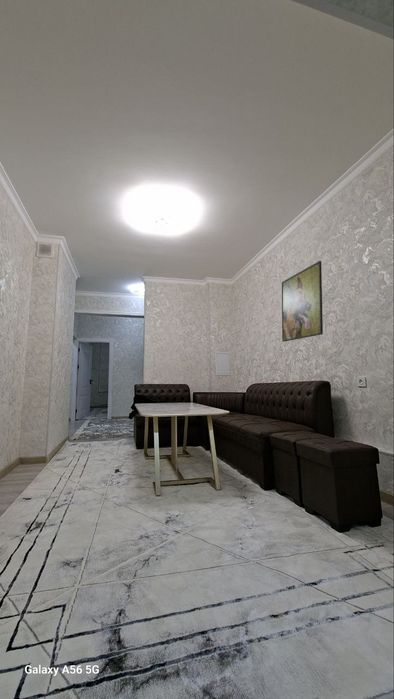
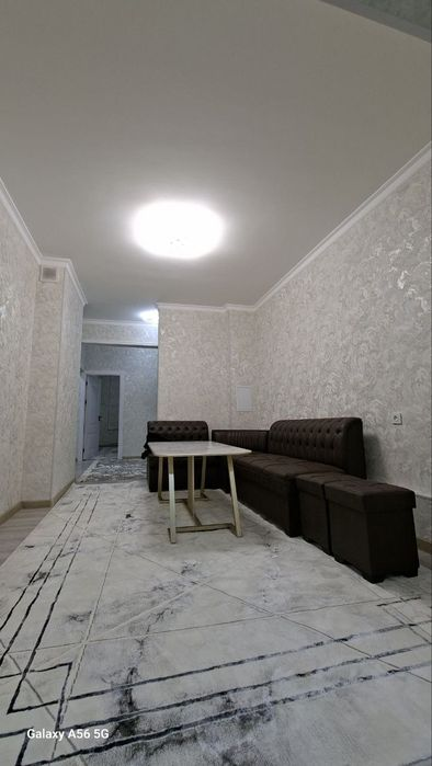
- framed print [281,260,324,343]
